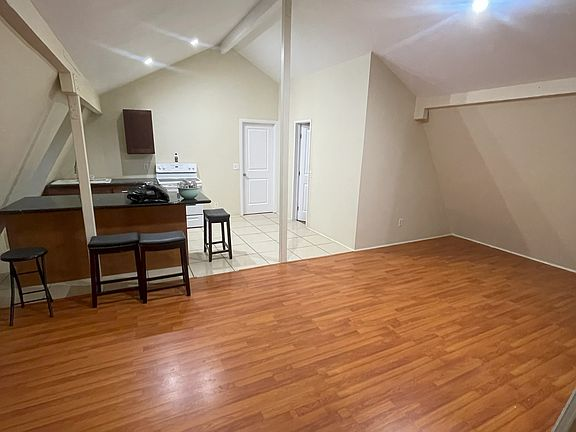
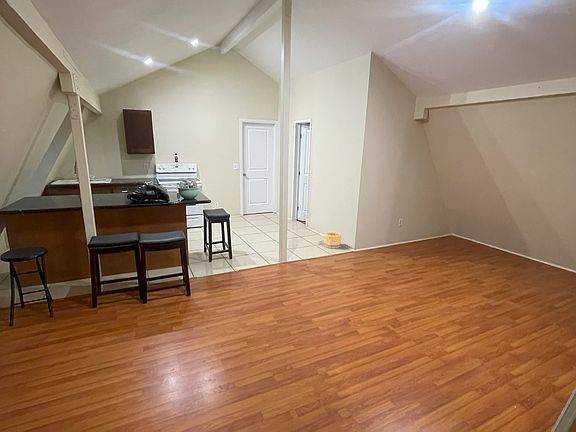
+ basket [323,231,342,249]
